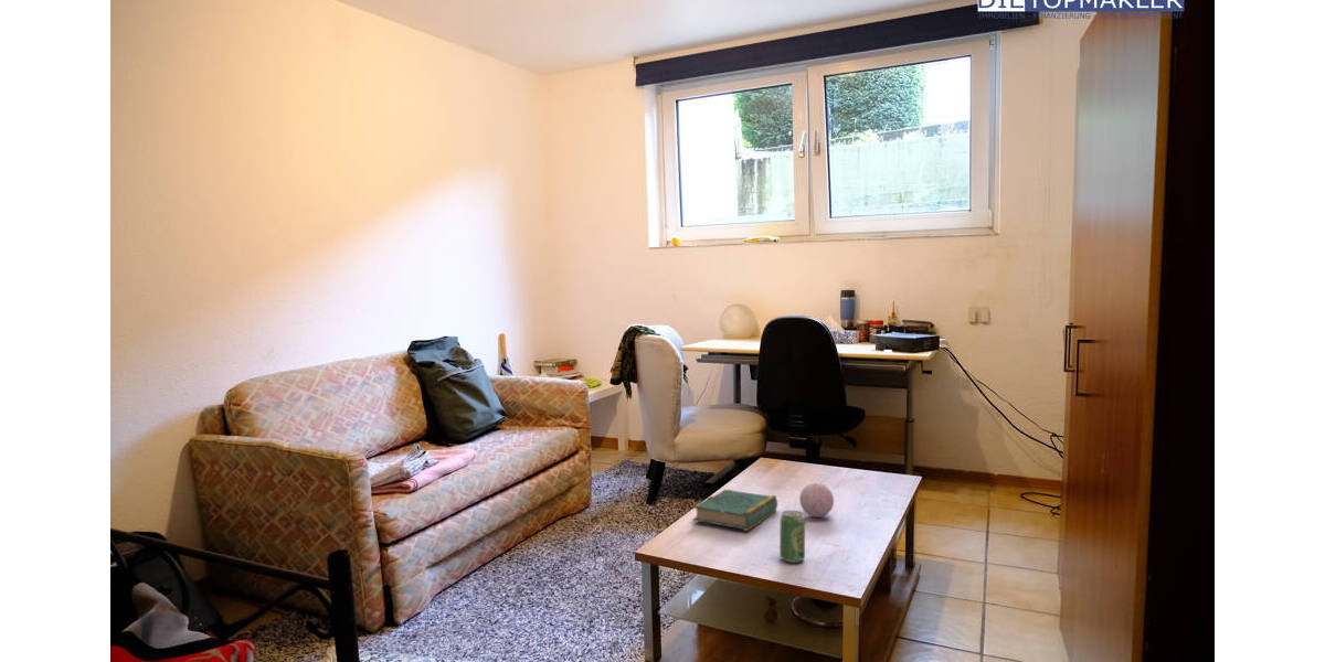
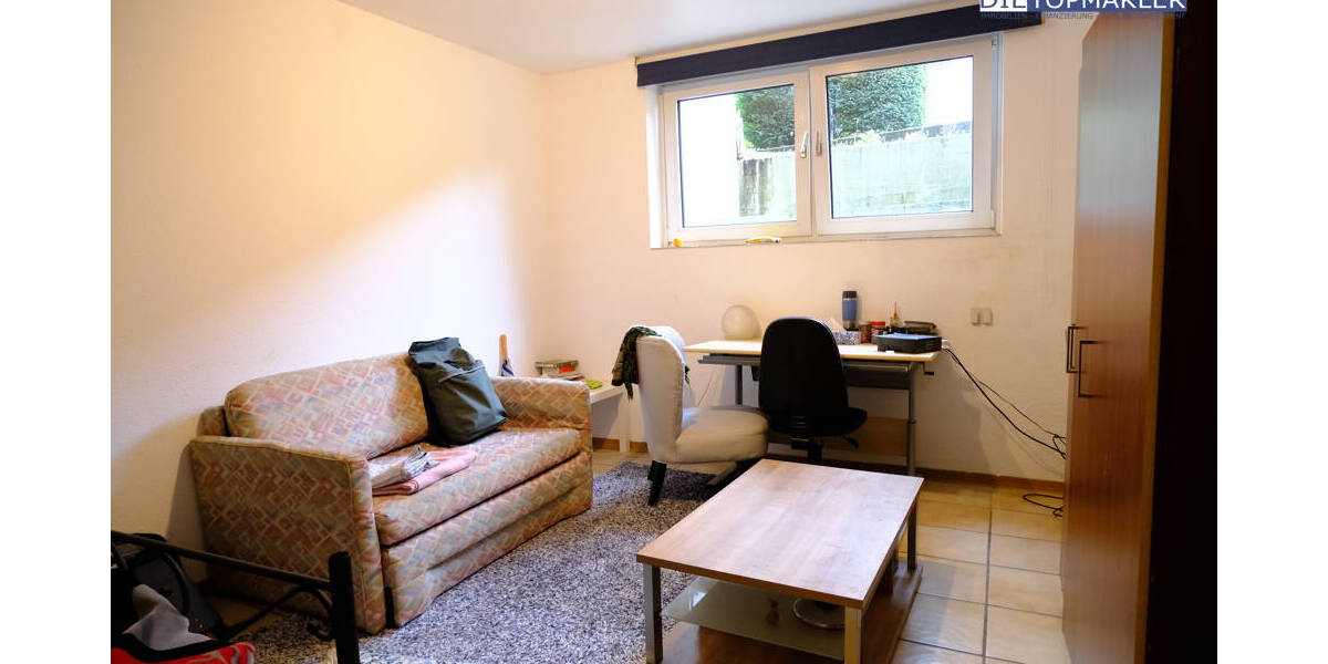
- beverage can [778,510,806,564]
- decorative ball [798,482,835,519]
- book [692,488,778,532]
